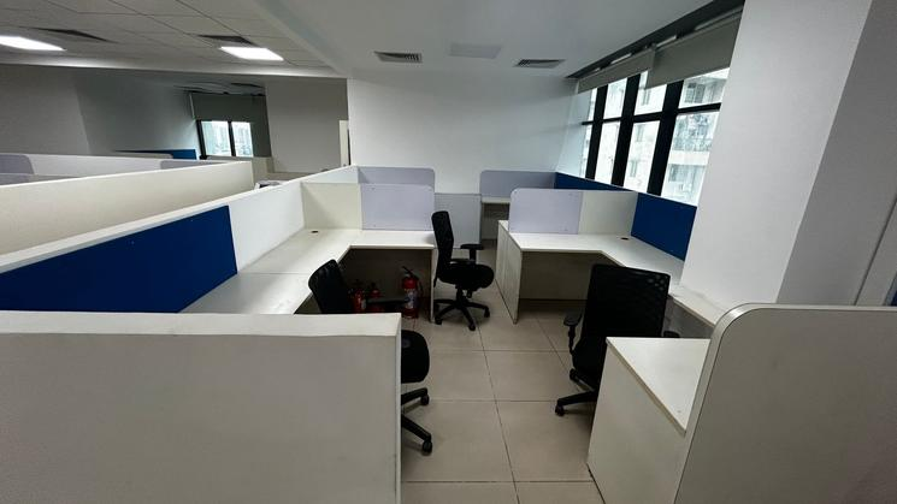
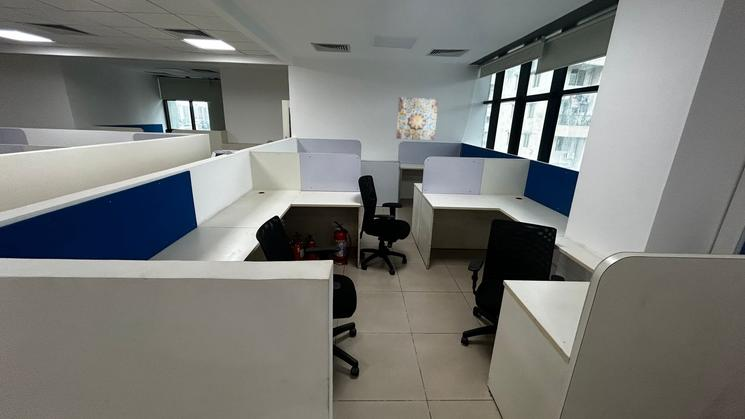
+ wall art [395,96,439,141]
